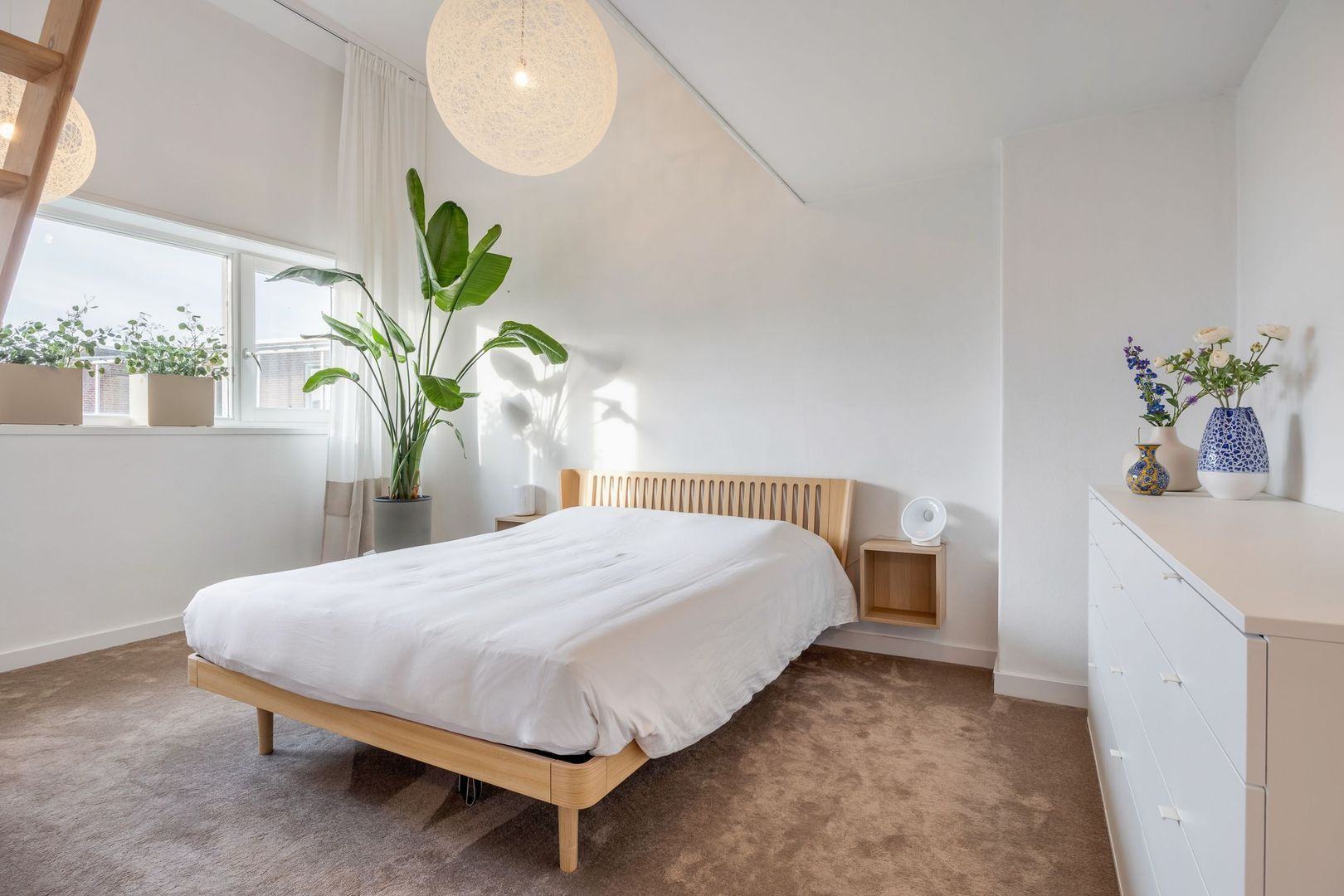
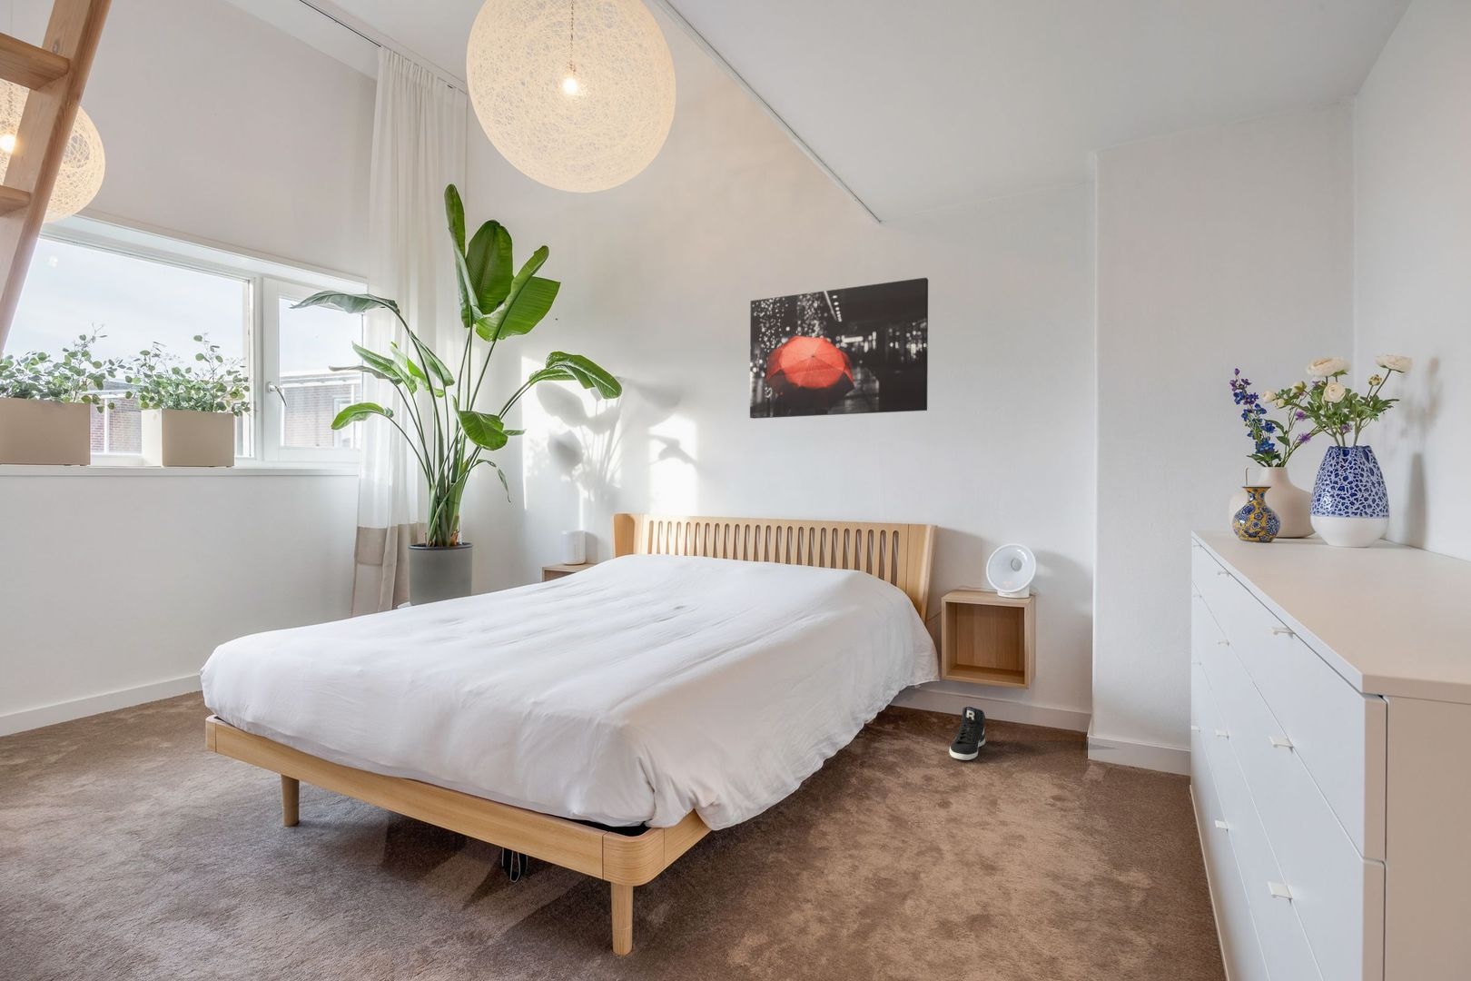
+ sneaker [949,706,986,761]
+ wall art [749,277,929,419]
